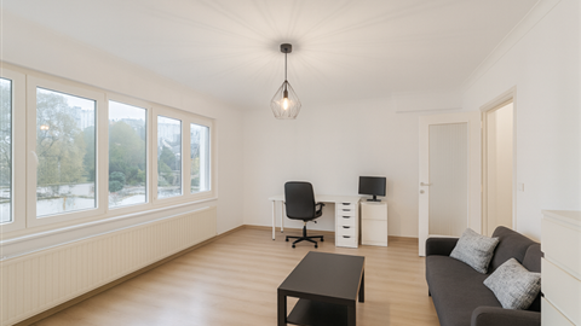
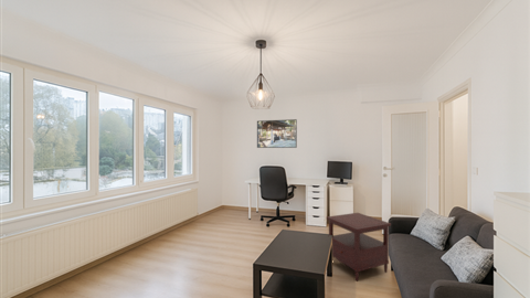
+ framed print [256,118,298,149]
+ side table [326,212,392,283]
